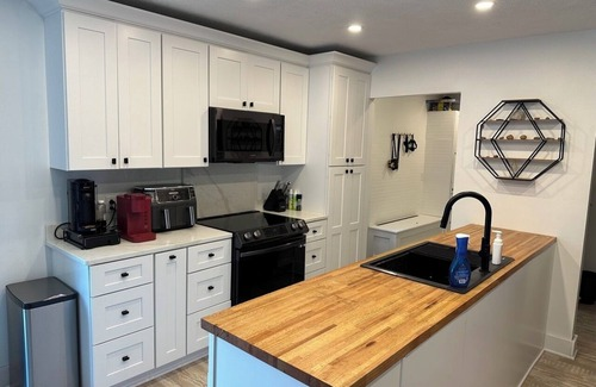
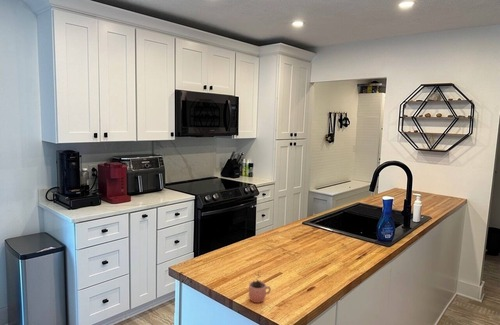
+ cocoa [248,270,272,304]
